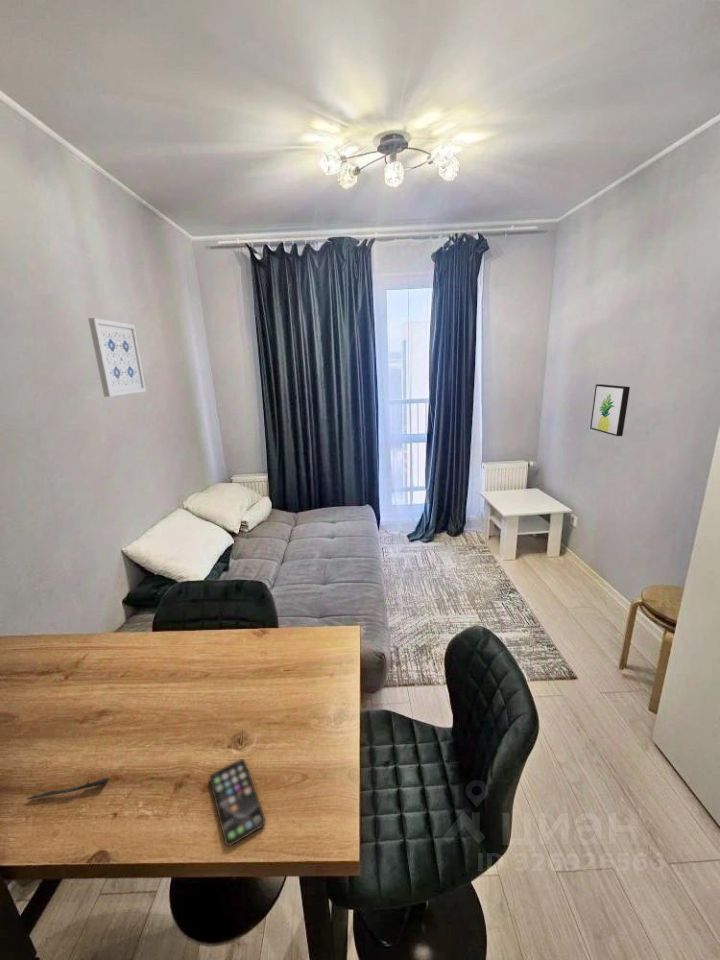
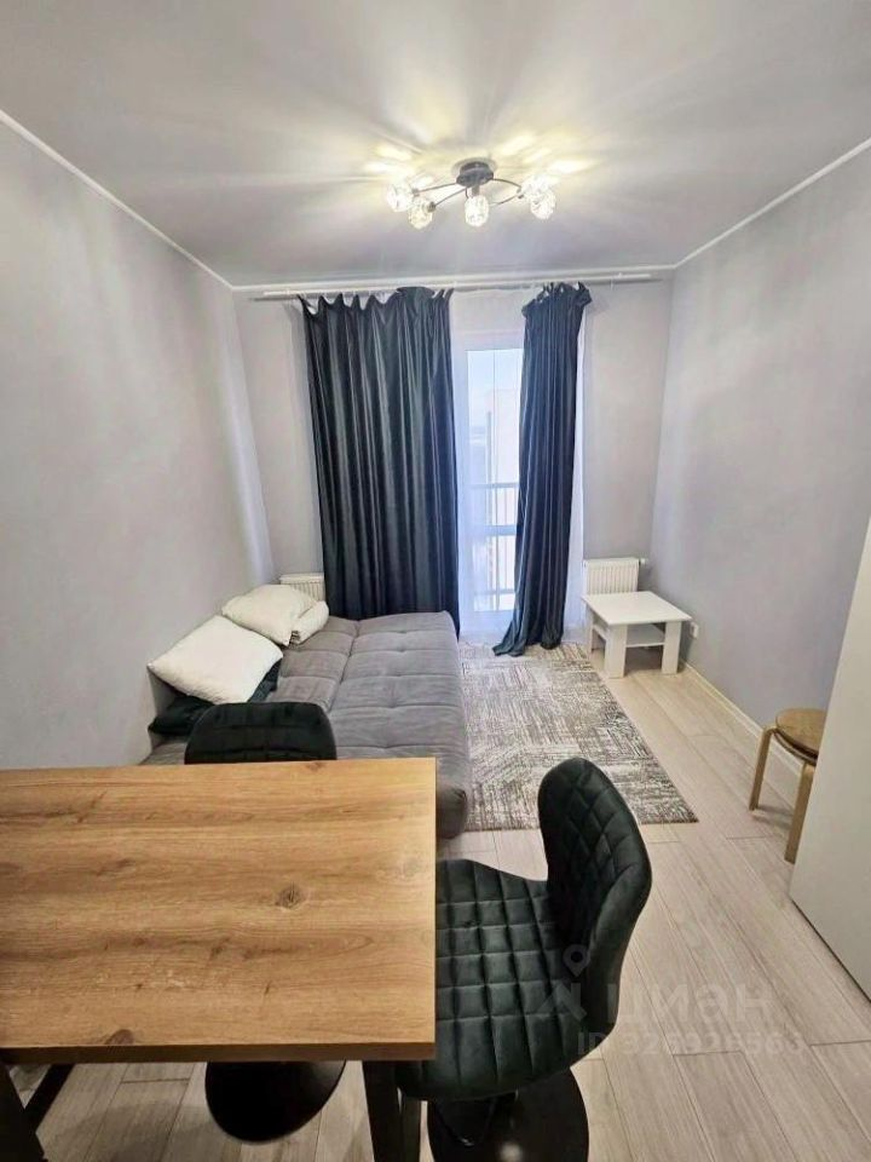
- pen [26,777,110,801]
- smartphone [208,758,266,847]
- wall art [87,317,147,398]
- wall art [589,383,631,437]
